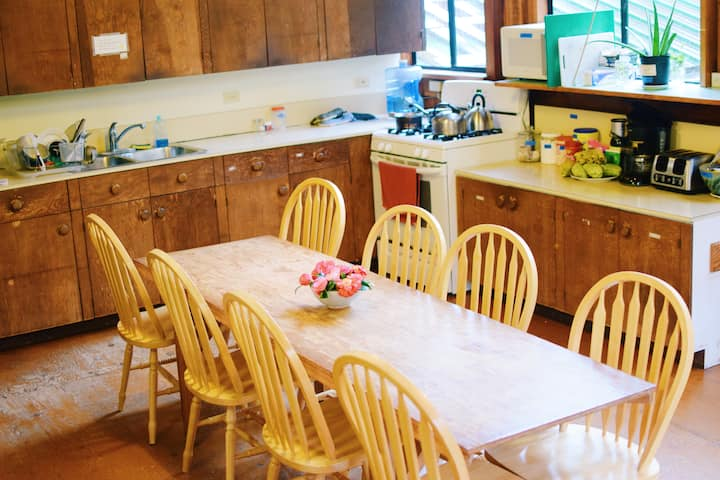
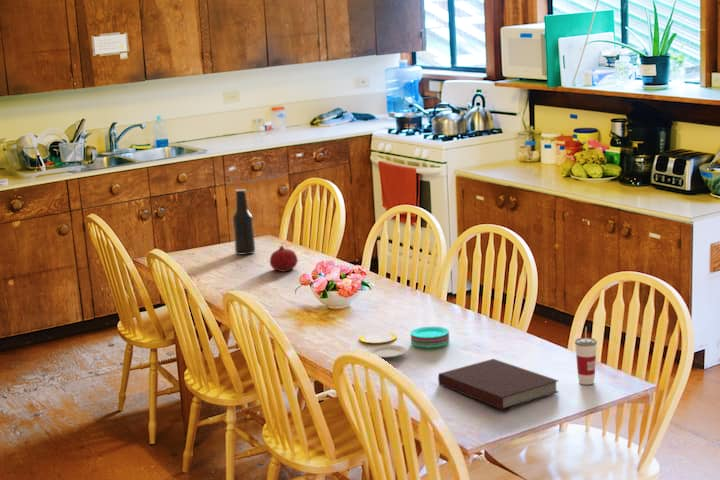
+ plate [359,326,450,358]
+ cup [574,326,598,386]
+ beer bottle [232,188,256,255]
+ notebook [437,358,560,410]
+ fruit [269,244,299,273]
